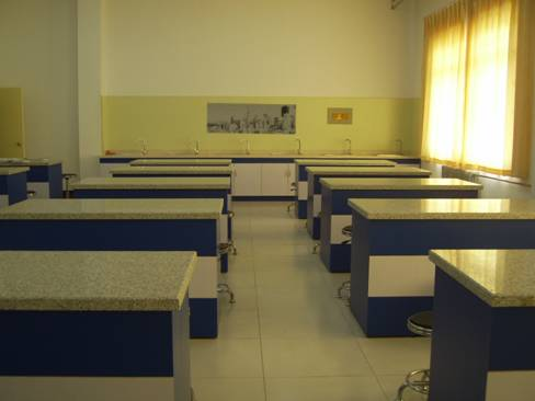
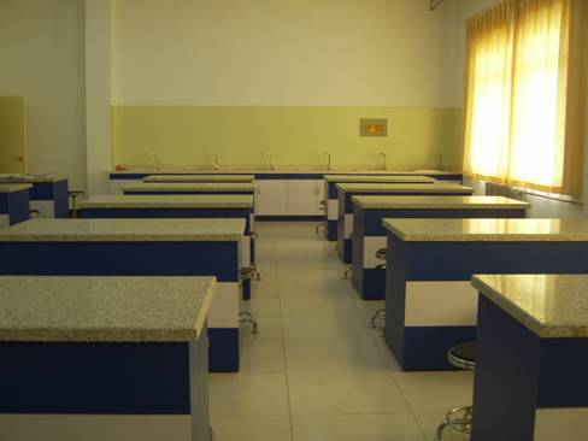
- wall art [206,102,297,136]
